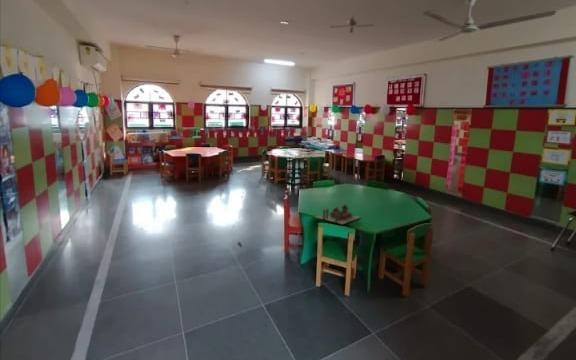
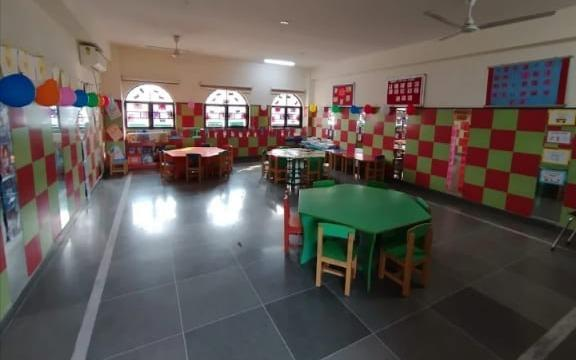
- ceiling fan [329,14,375,34]
- building blocks [314,203,362,225]
